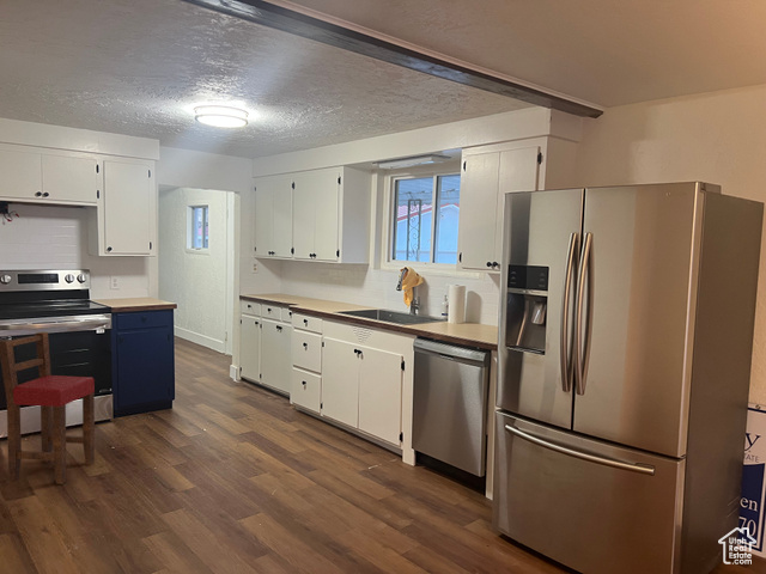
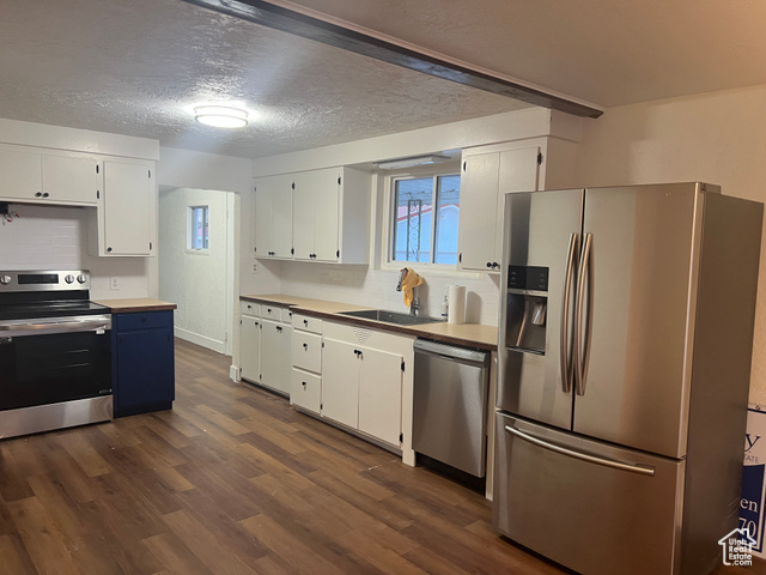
- chair [0,331,96,486]
